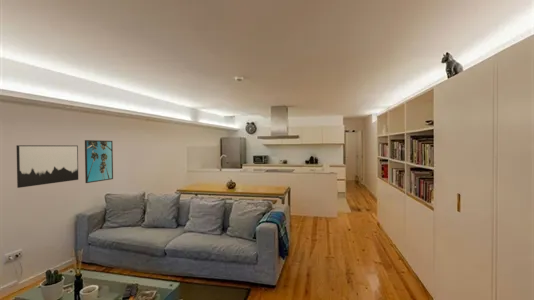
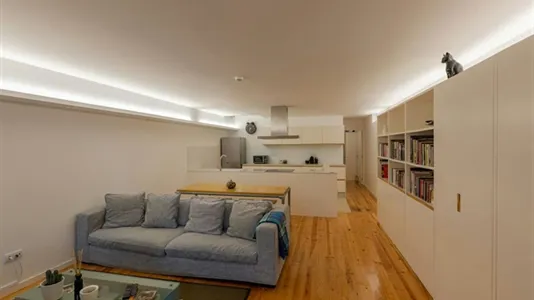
- wall art [15,144,79,189]
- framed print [84,139,114,184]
